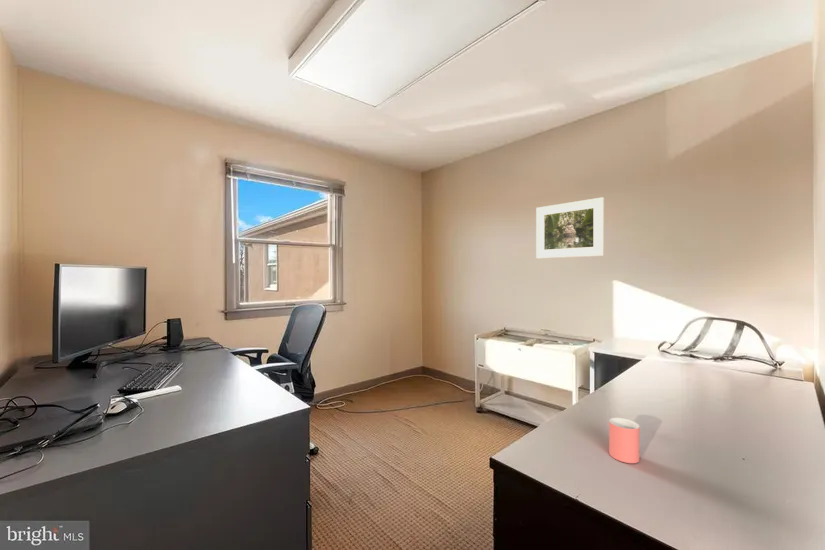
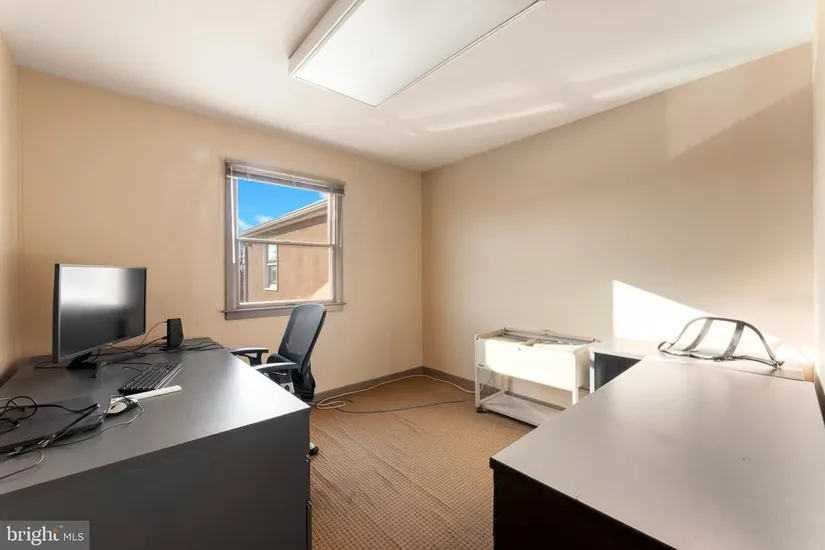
- cup [608,417,641,464]
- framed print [535,196,605,259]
